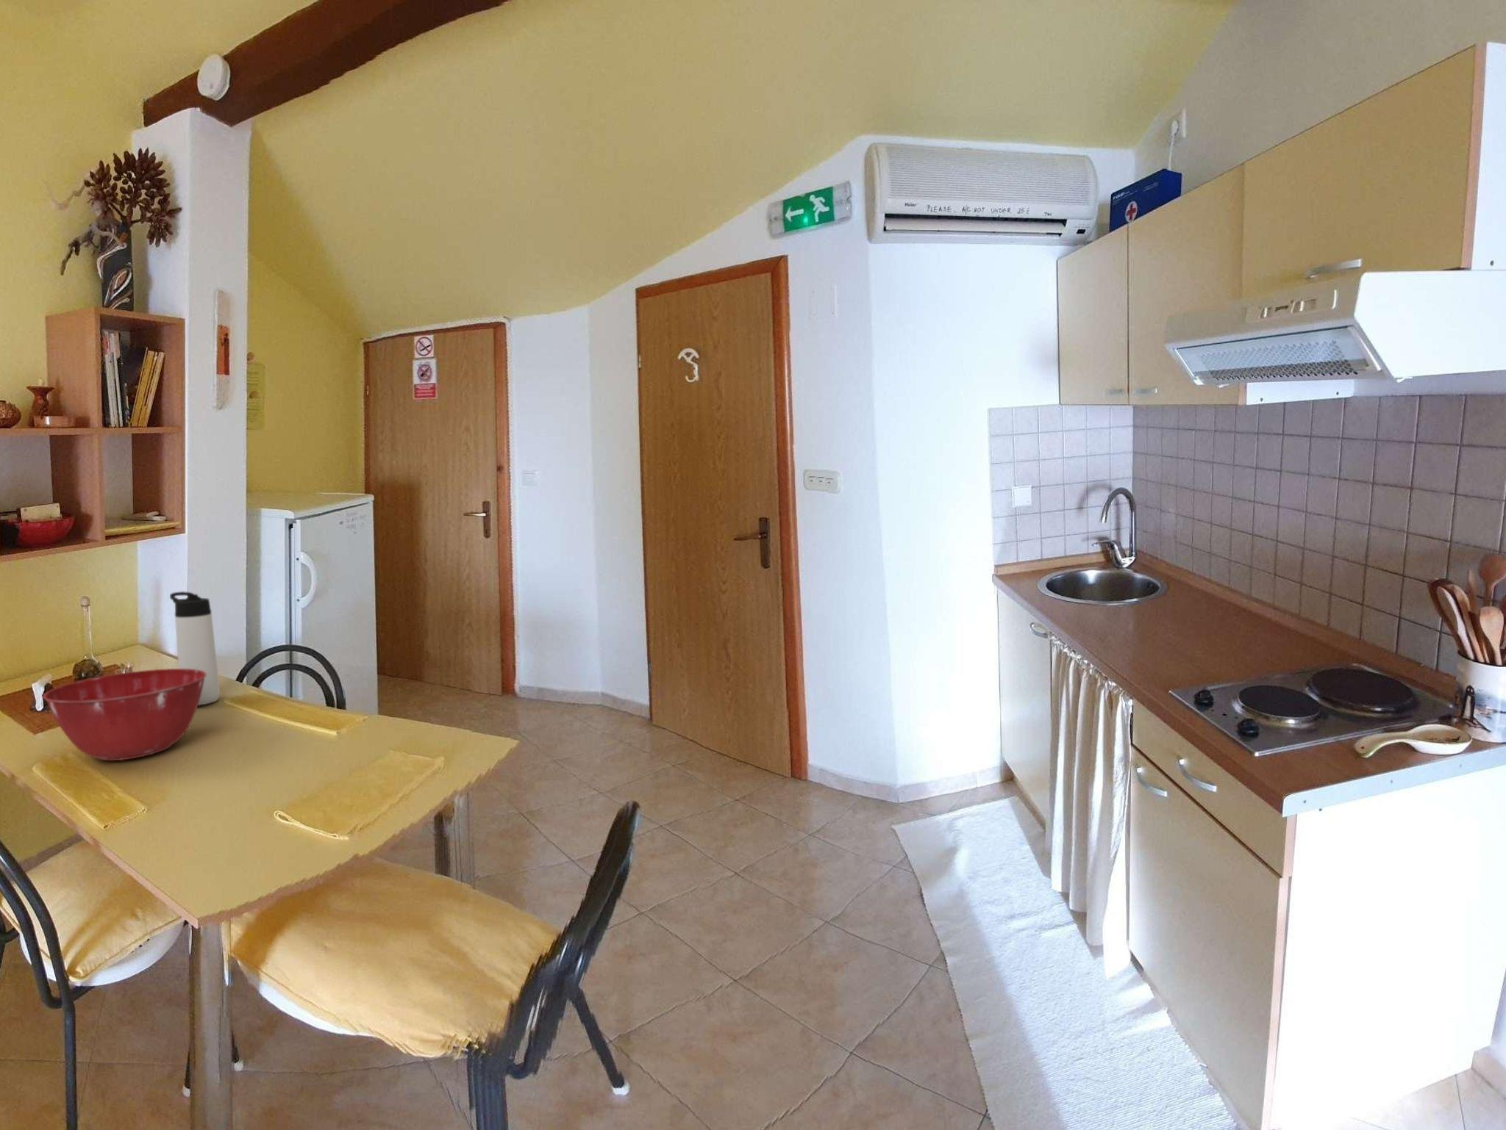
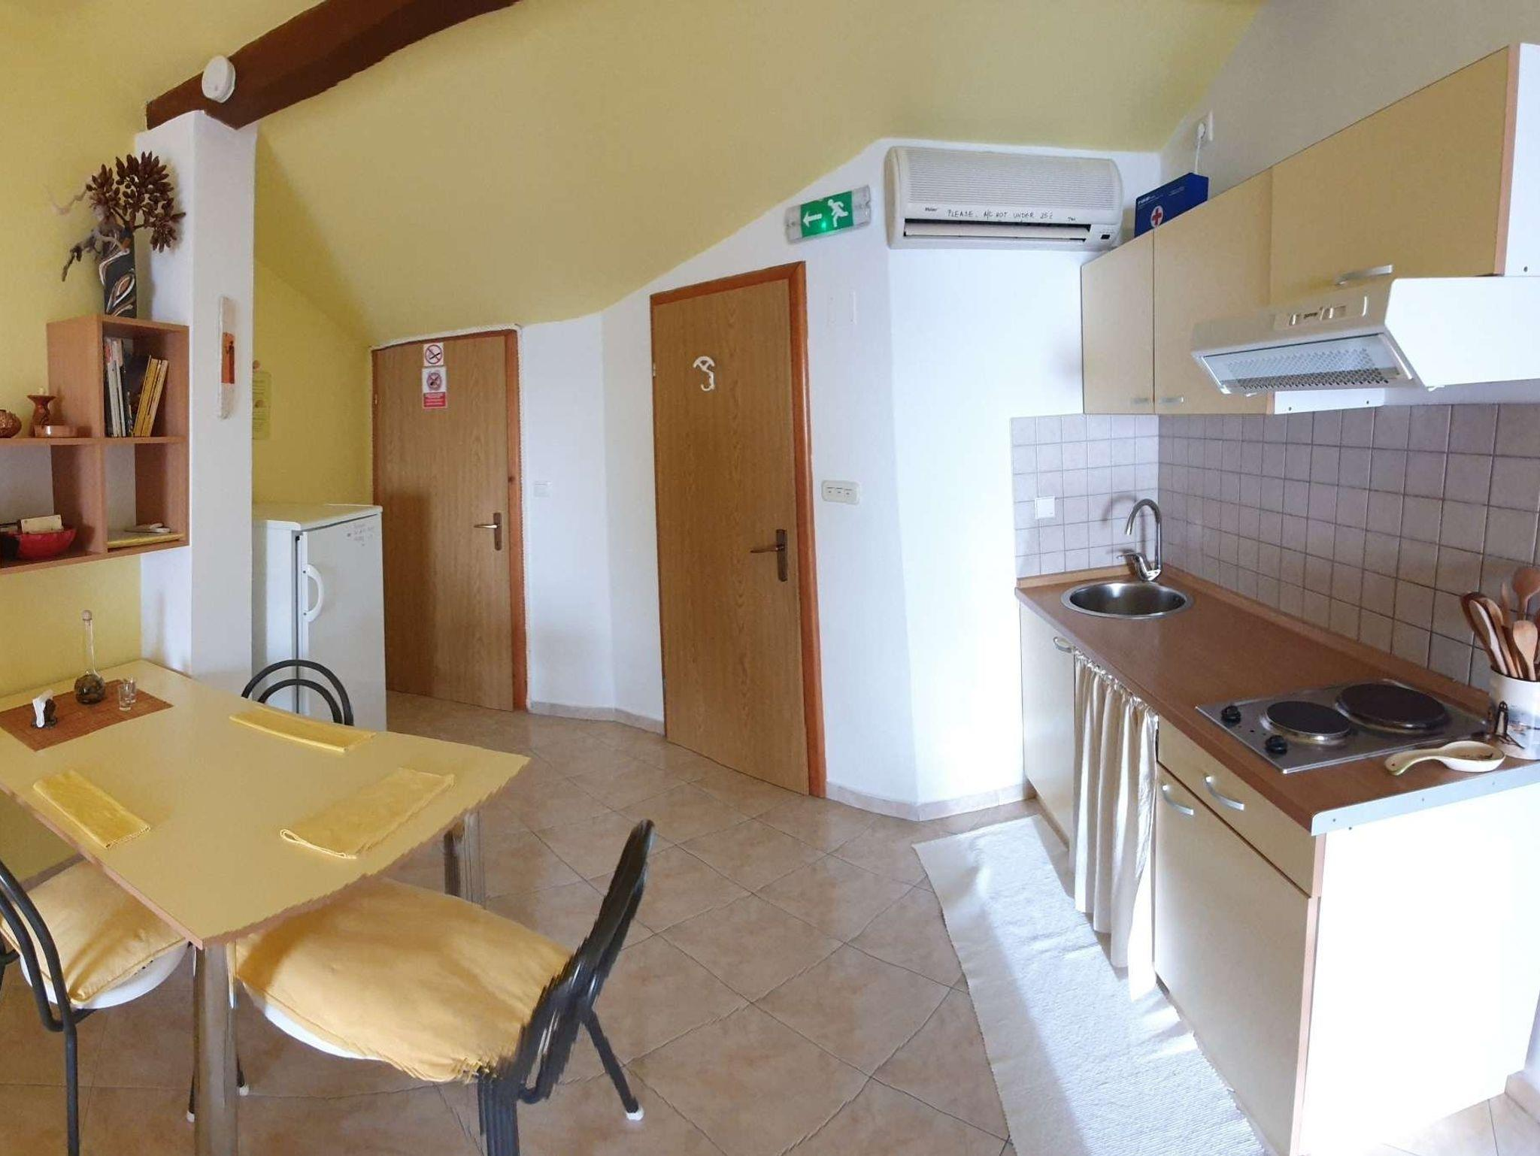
- thermos bottle [169,591,221,706]
- mixing bowl [43,668,207,761]
